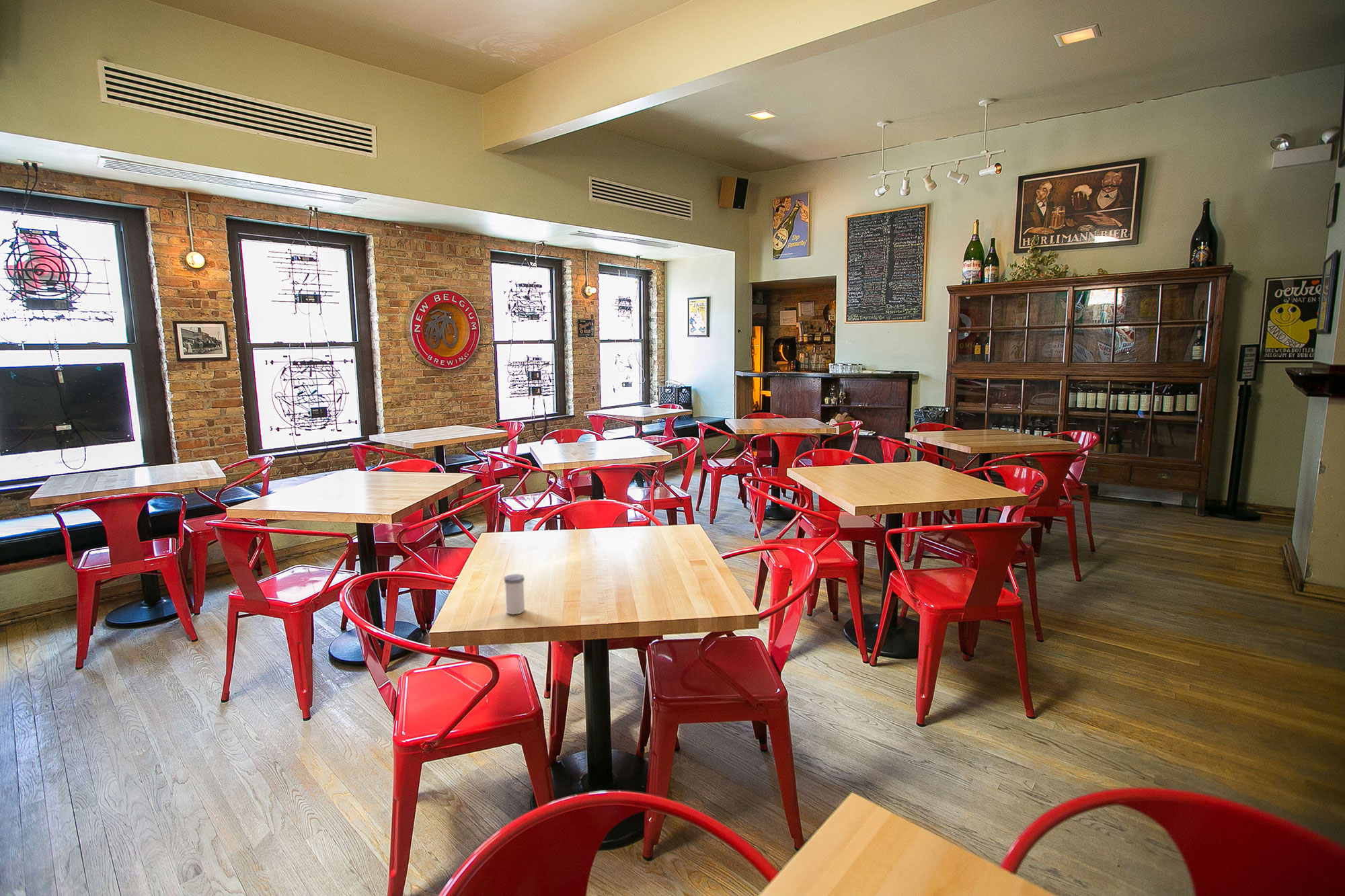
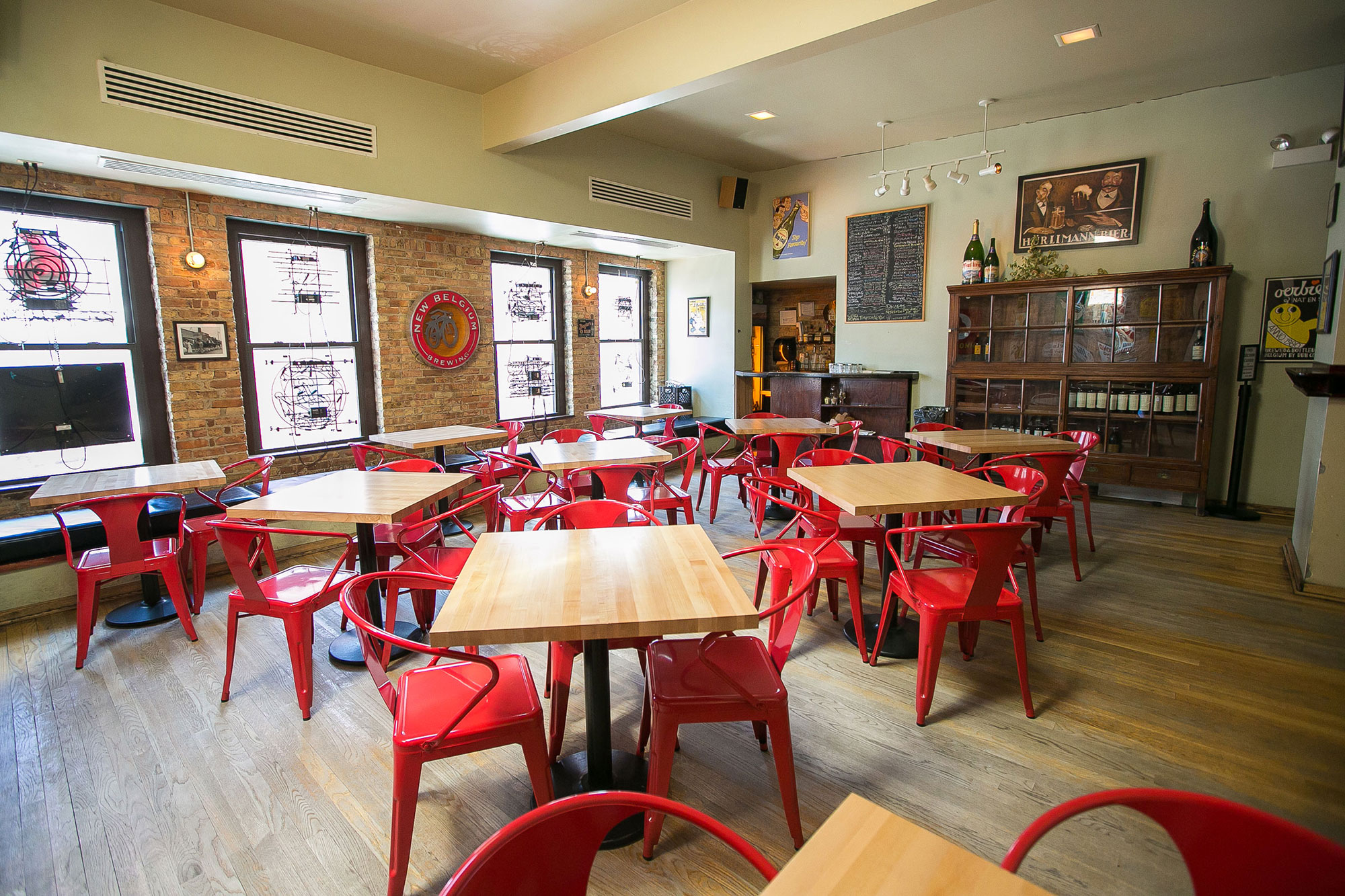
- salt shaker [503,573,525,615]
